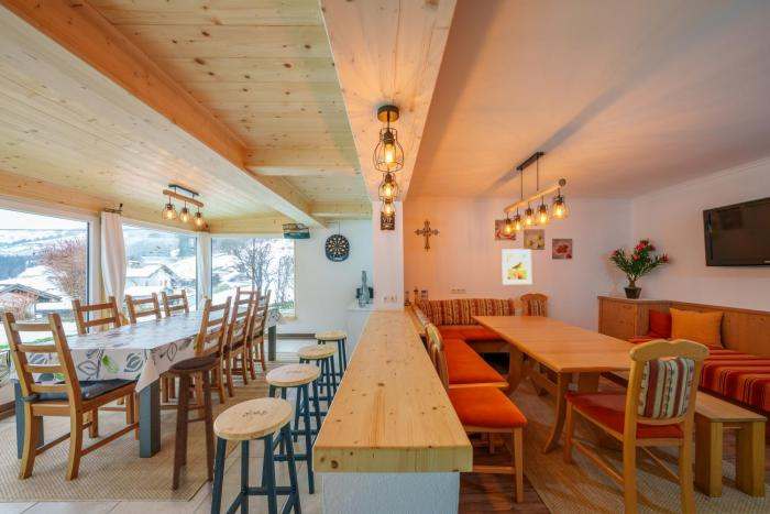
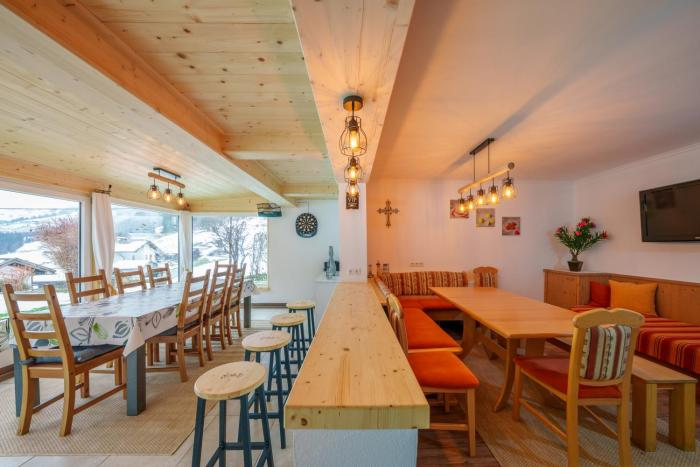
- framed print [501,248,532,285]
- stool [168,356,220,491]
